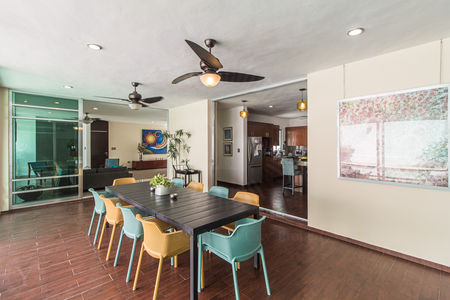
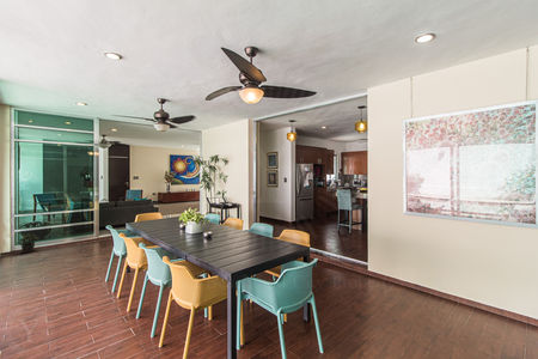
+ potted plant [17,232,42,254]
